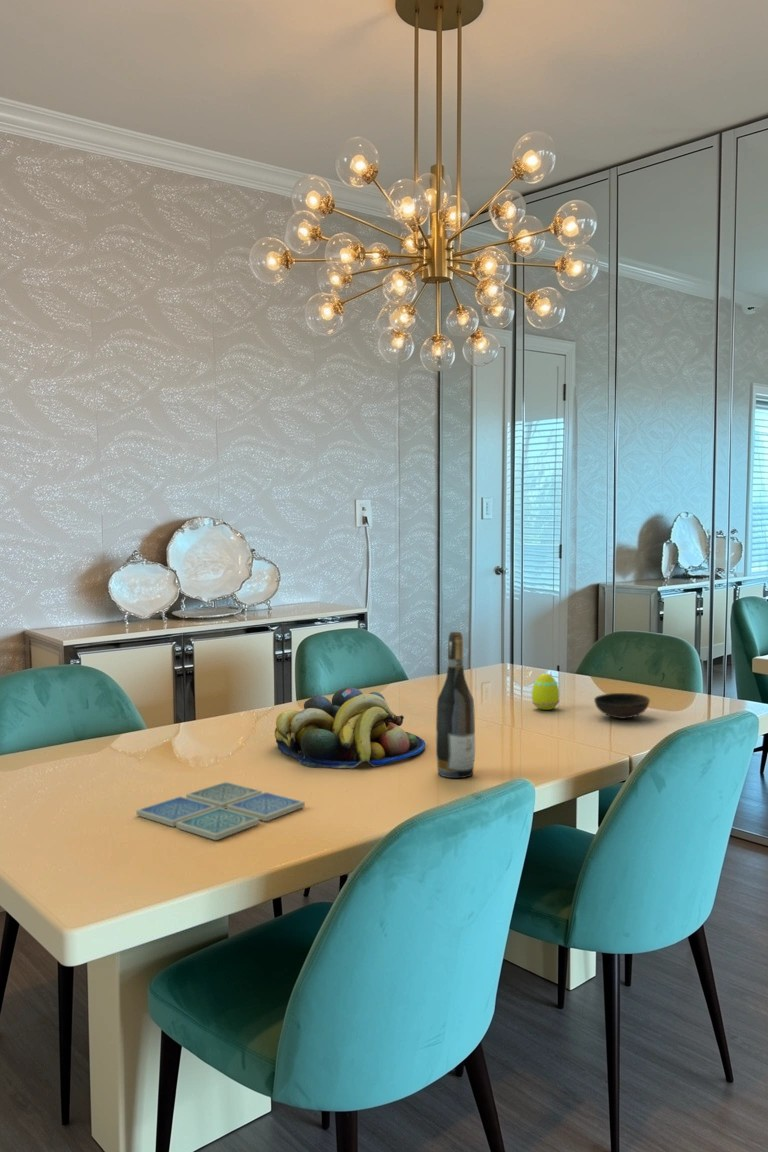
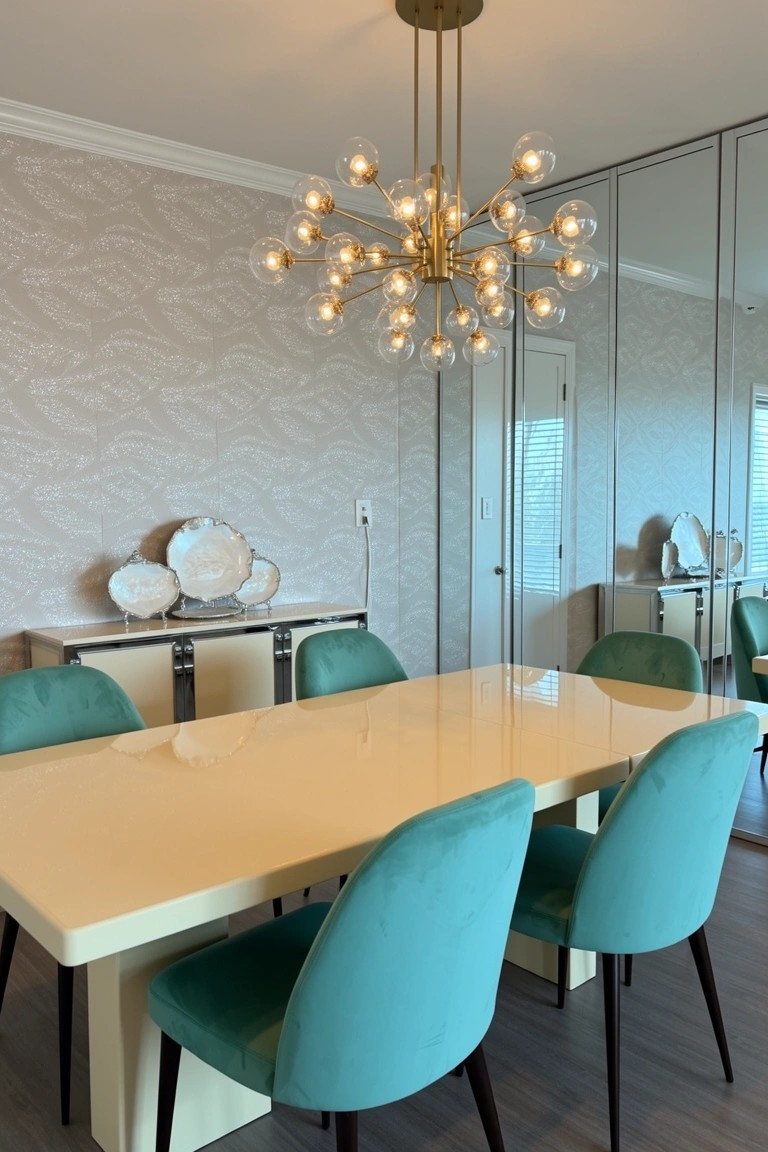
- bowl [593,692,651,719]
- egg [531,672,560,711]
- drink coaster [135,781,306,841]
- wine bottle [435,630,476,779]
- fruit bowl [274,687,426,769]
